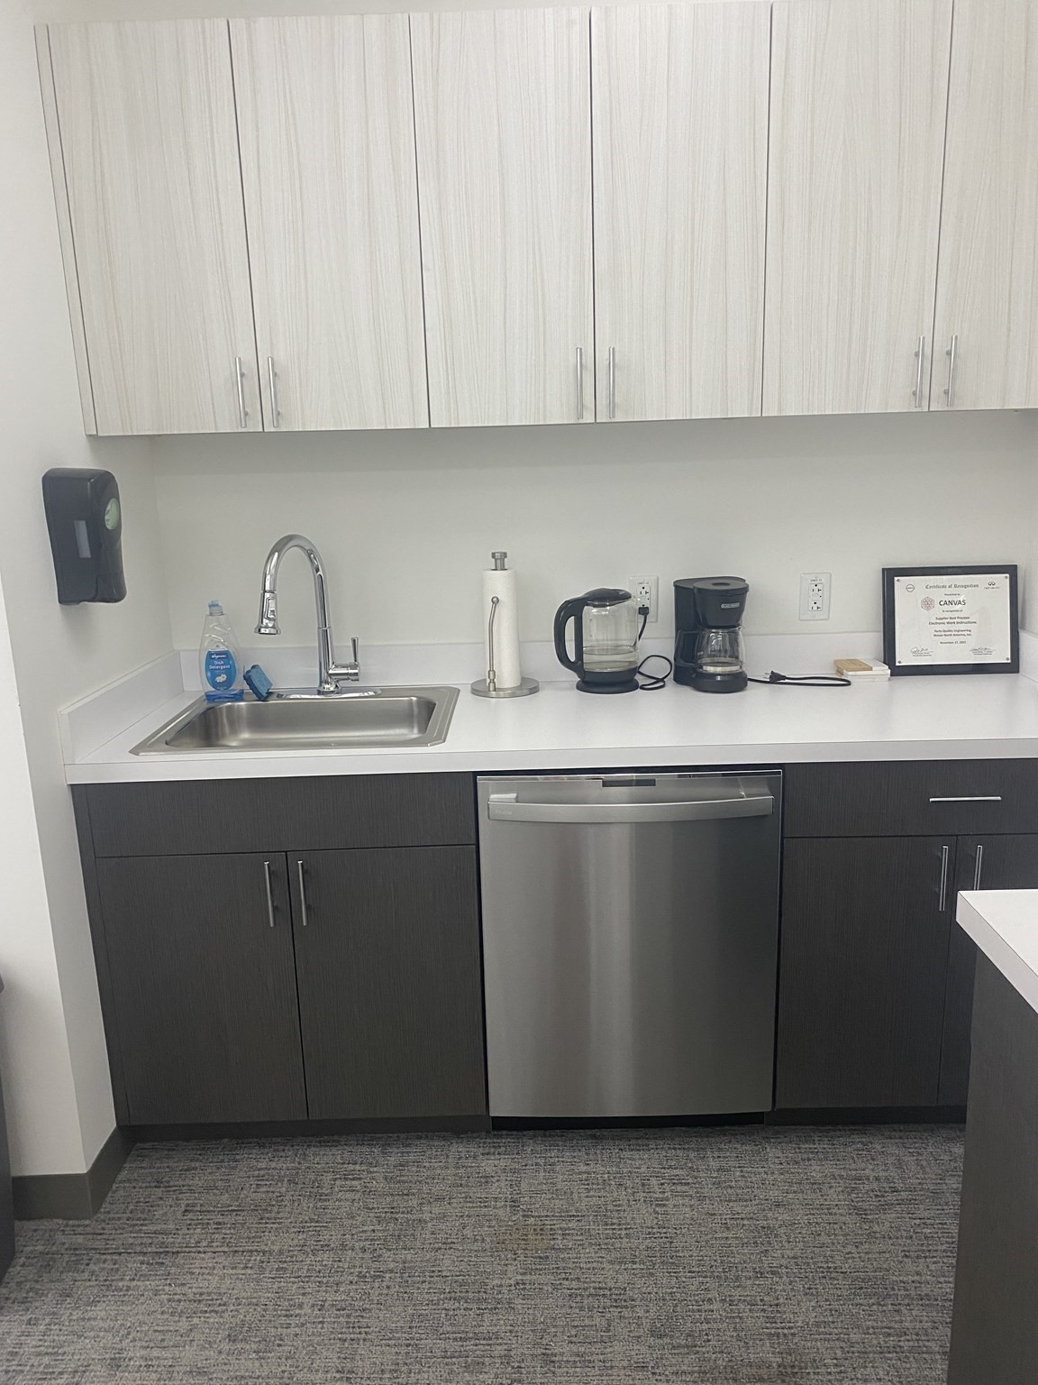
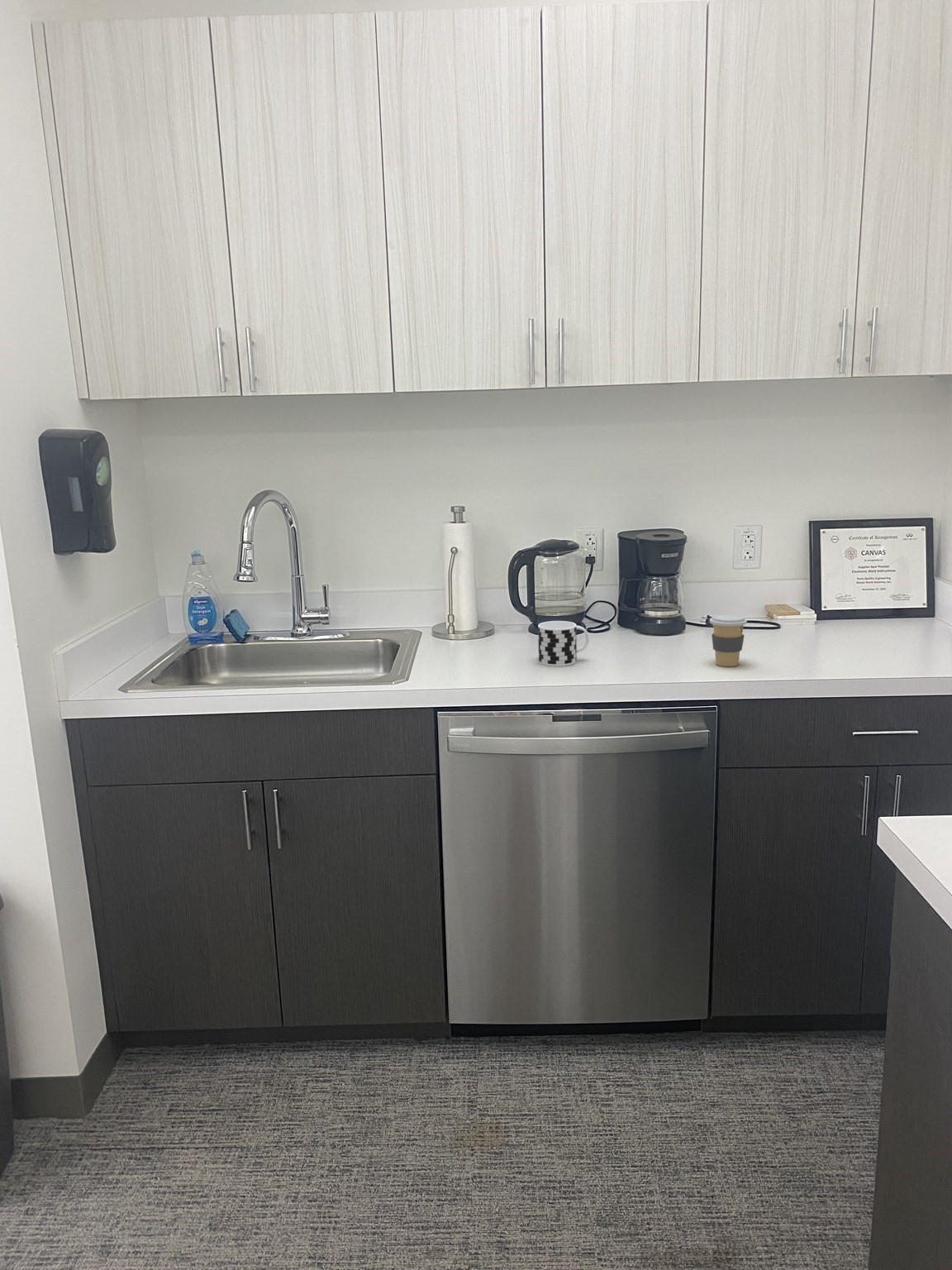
+ coffee cup [709,614,748,667]
+ cup [537,620,590,667]
